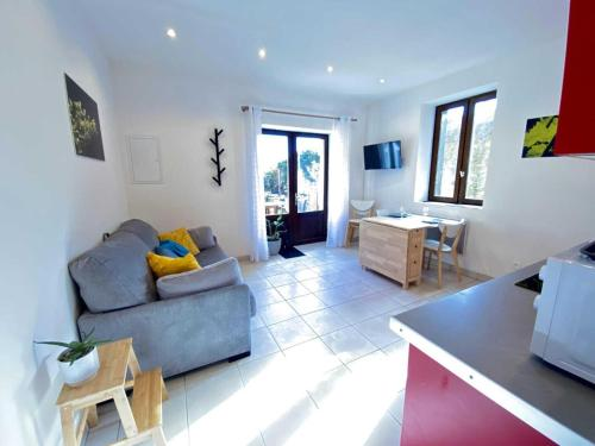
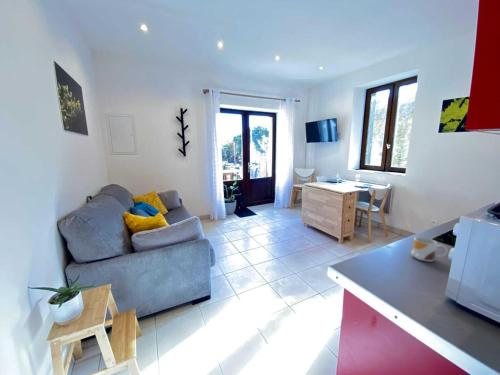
+ mug [410,236,449,262]
